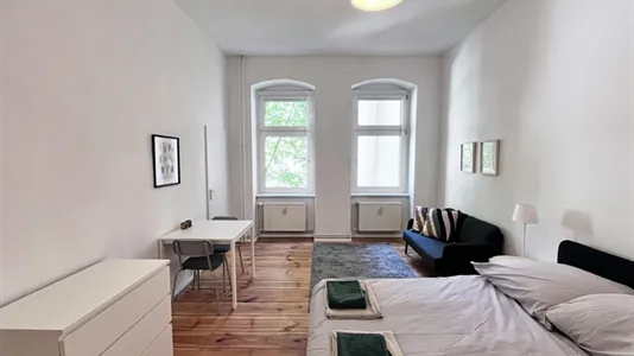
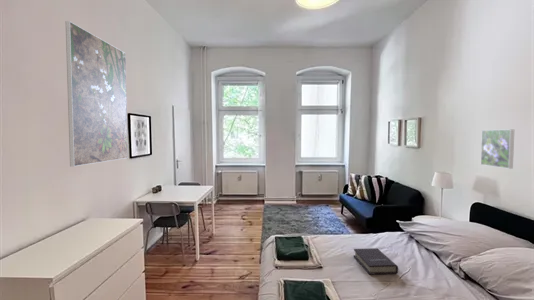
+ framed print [480,129,515,170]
+ book [353,247,399,276]
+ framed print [65,20,129,167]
